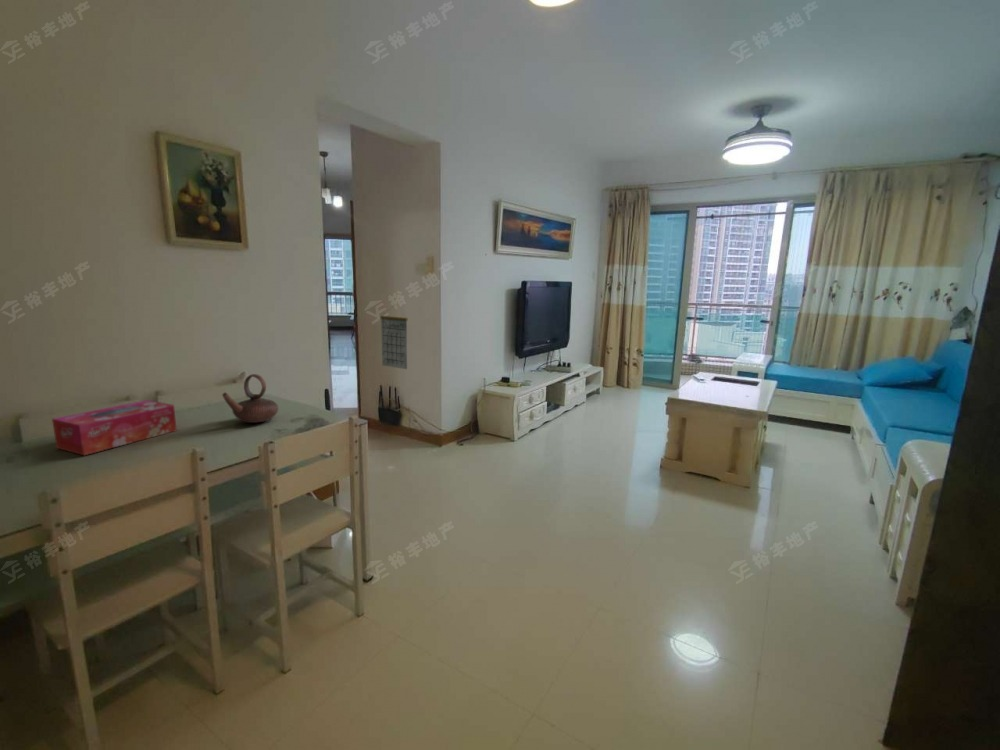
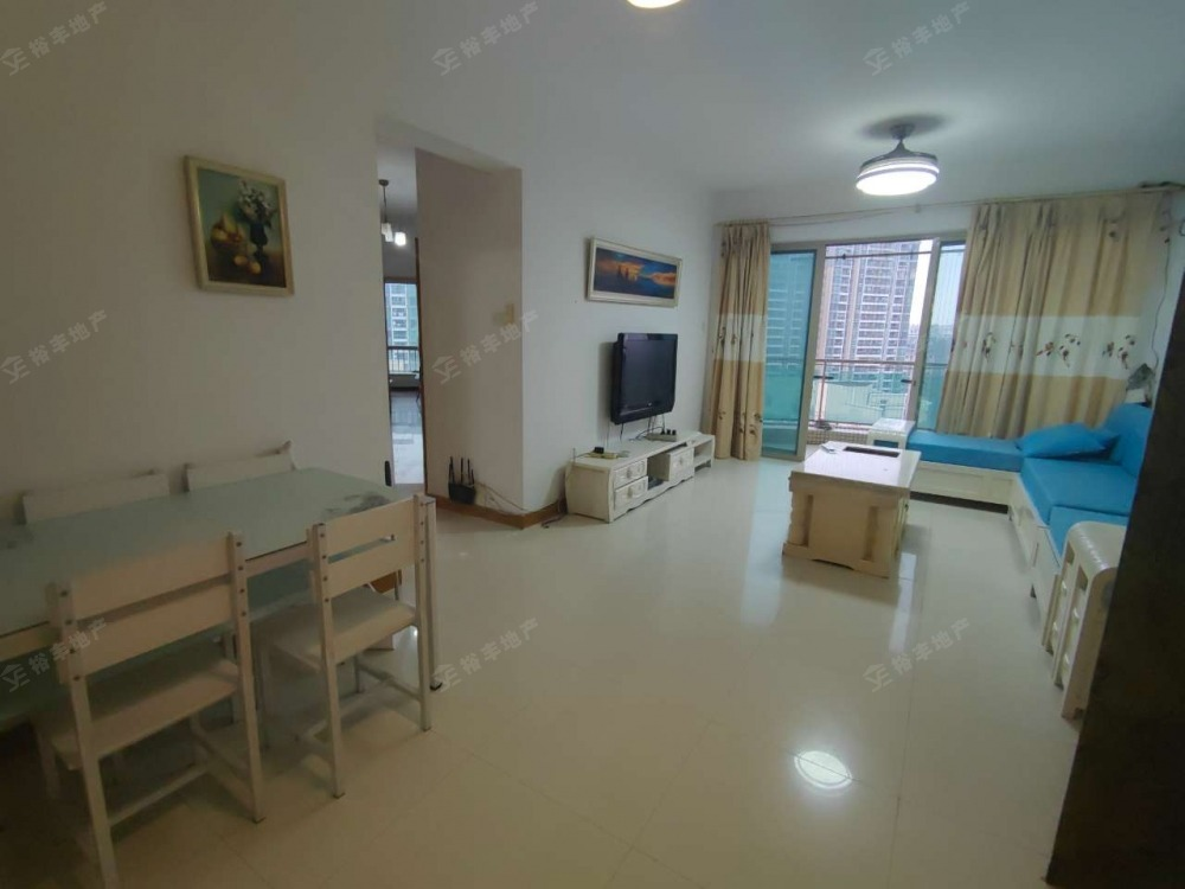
- teapot [221,373,279,424]
- tissue box [51,399,178,456]
- calendar [379,304,409,370]
